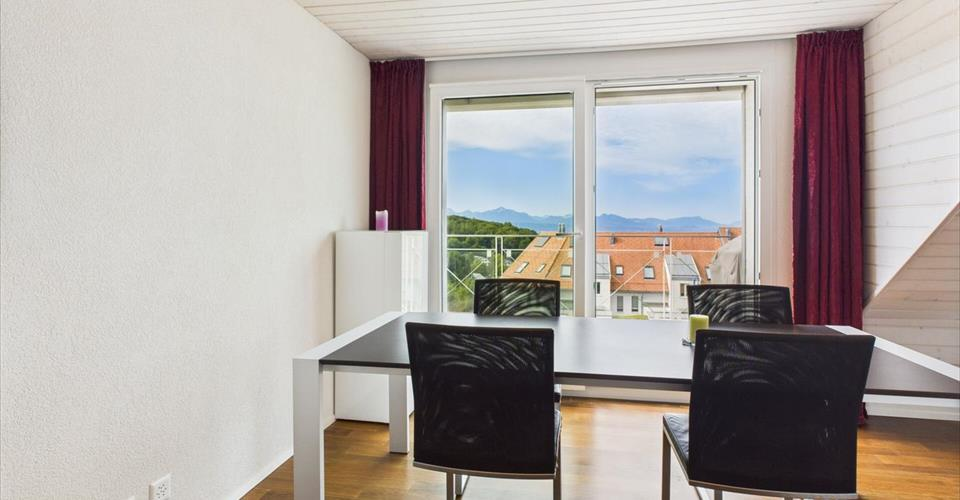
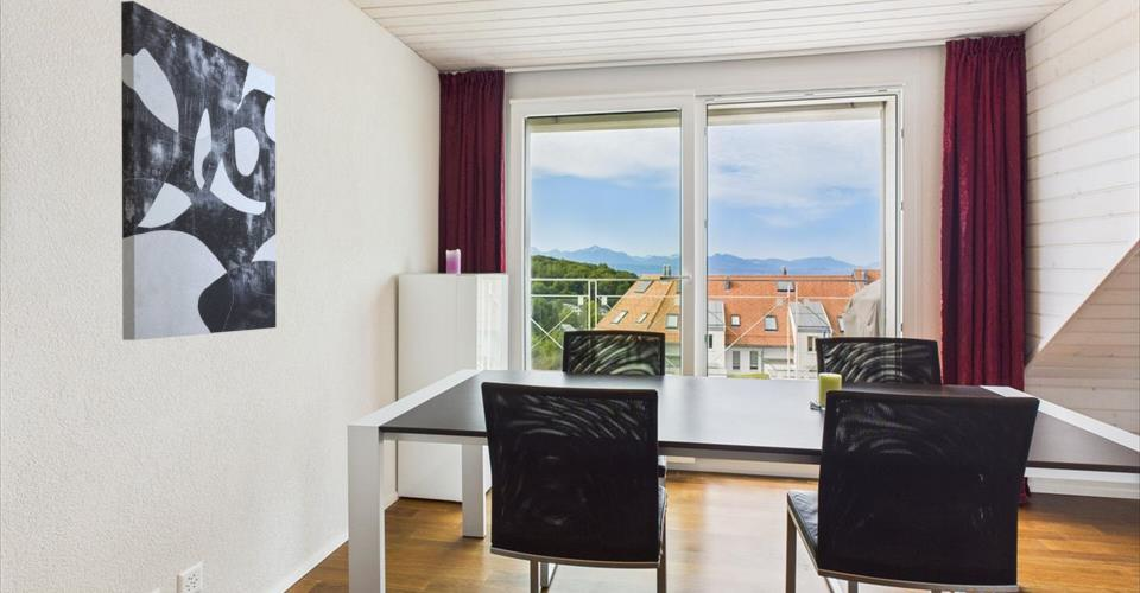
+ wall art [120,0,278,342]
